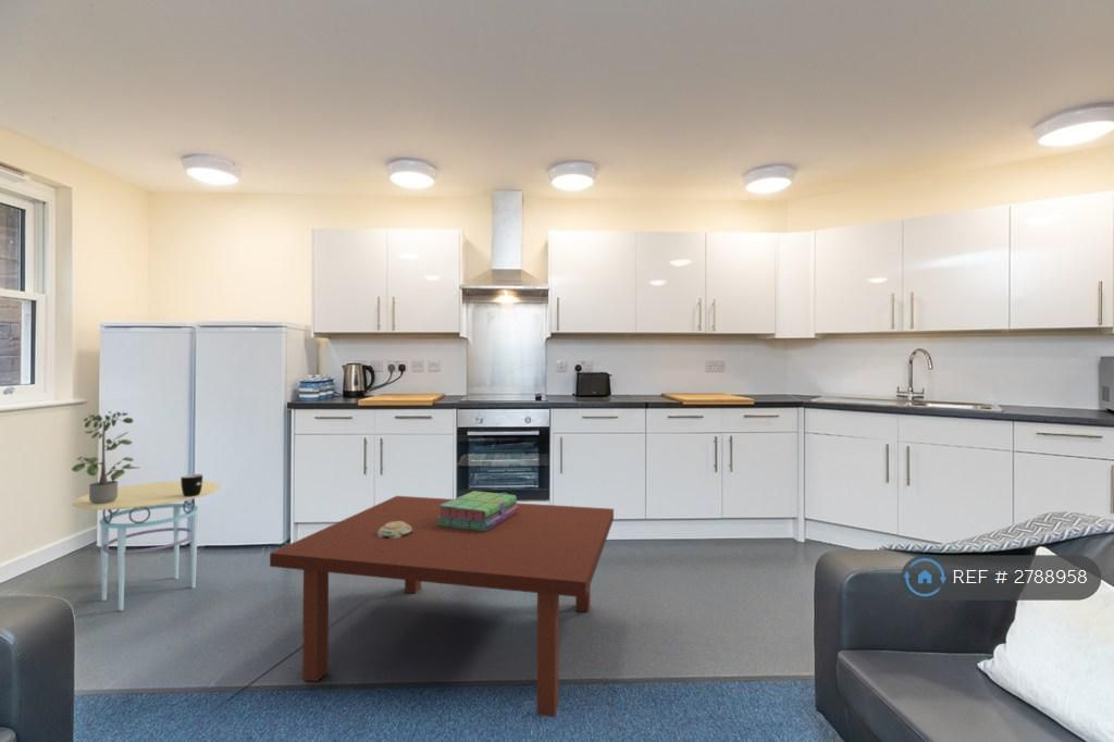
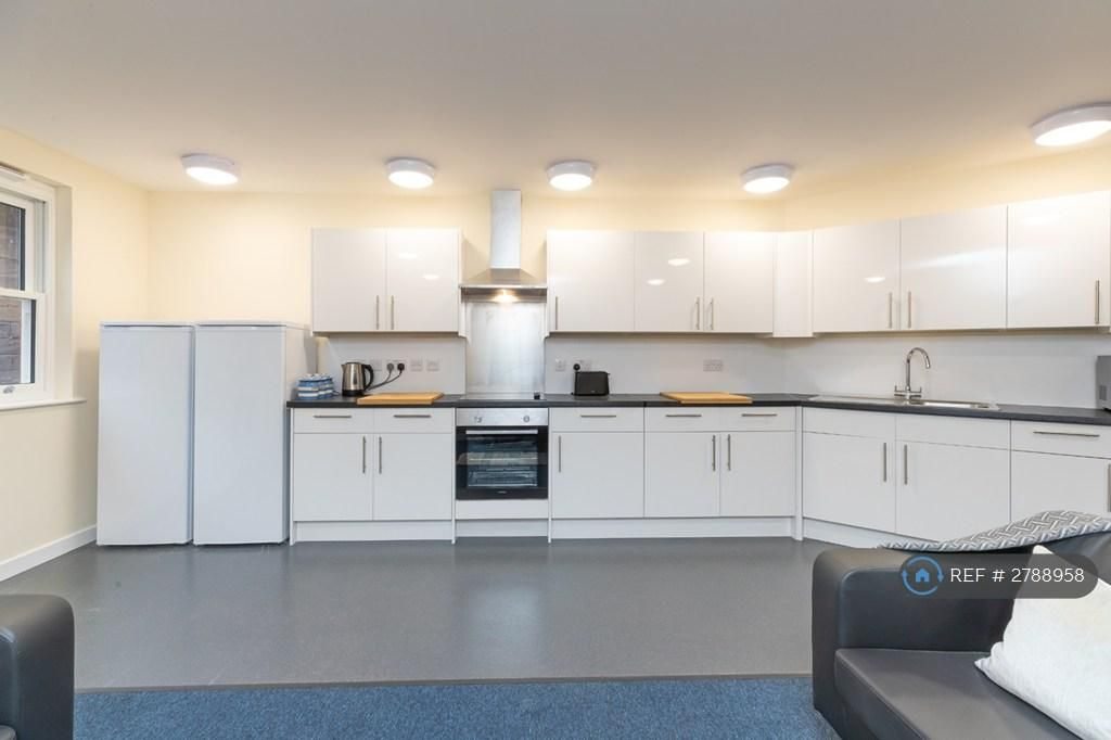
- mug [180,473,203,497]
- side table [72,480,222,611]
- coffee table [269,495,615,718]
- decorative bowl [376,521,413,539]
- stack of books [436,490,519,531]
- potted plant [71,410,139,504]
